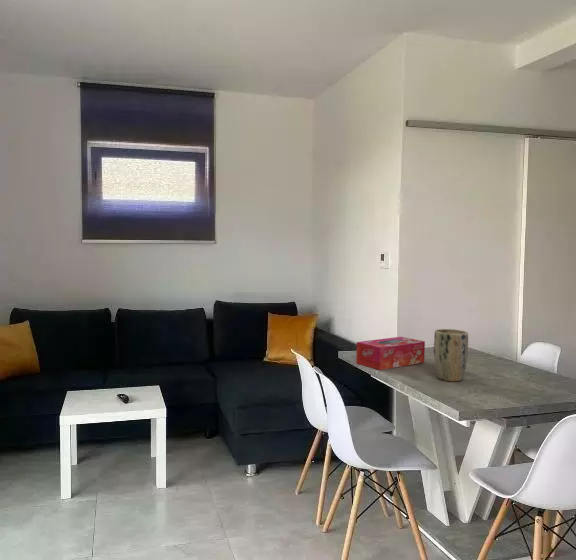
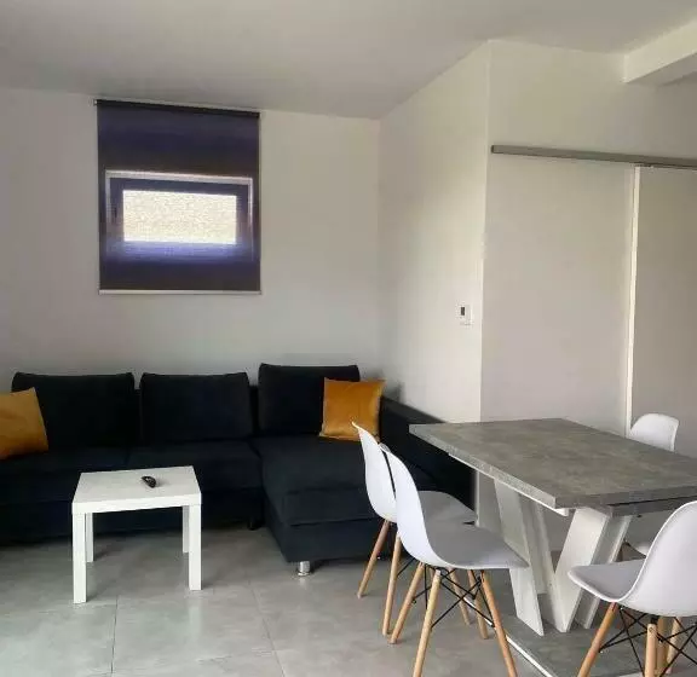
- plant pot [433,328,469,382]
- tissue box [355,336,426,371]
